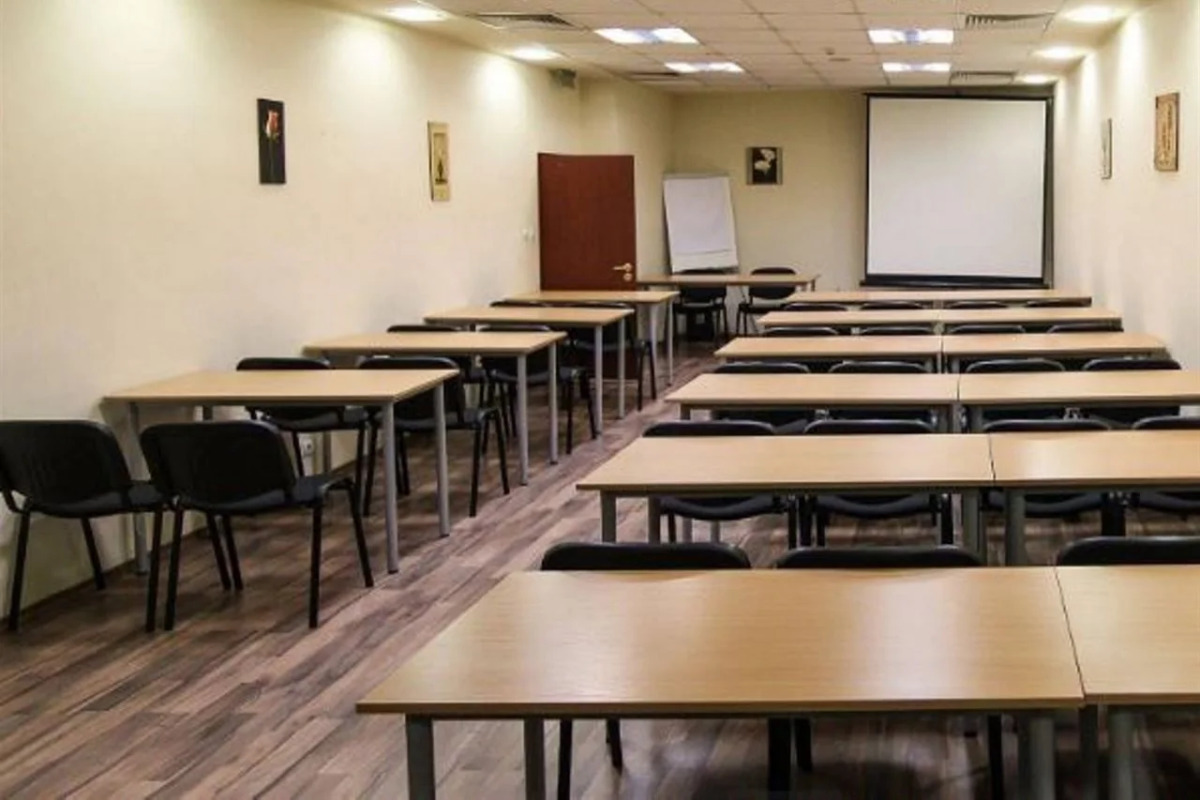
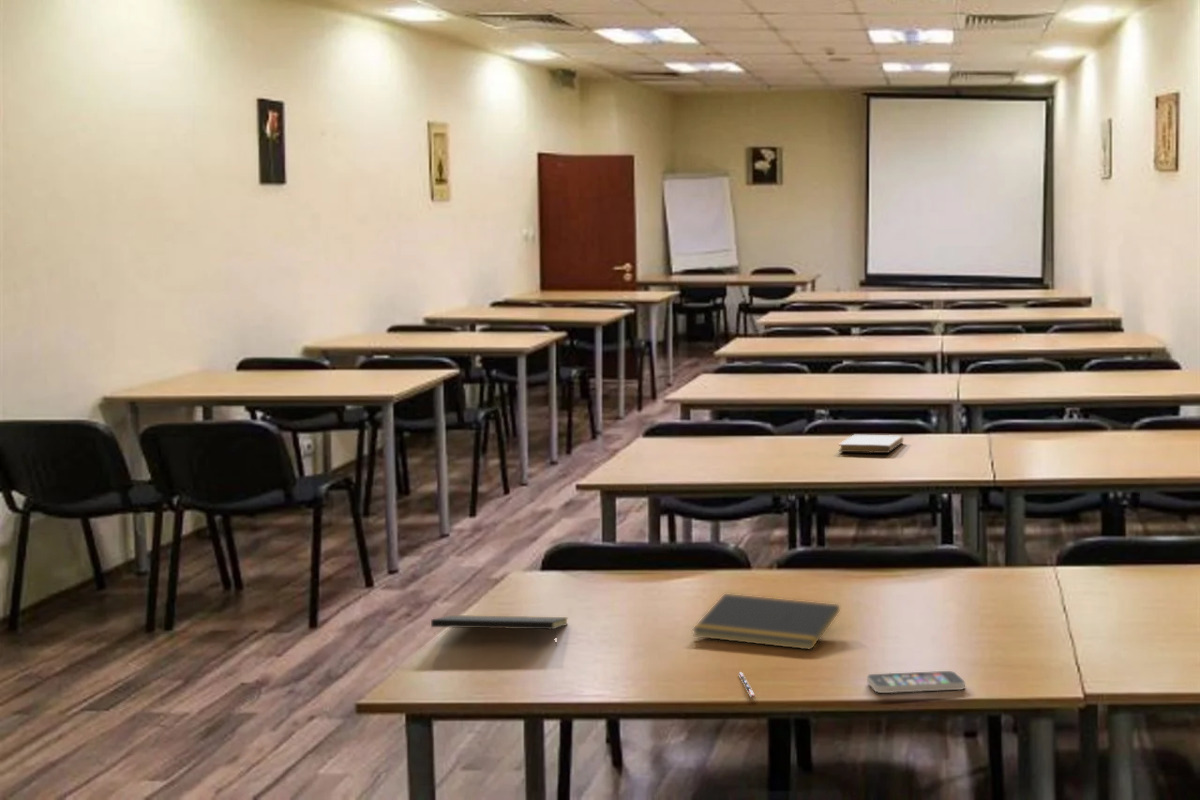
+ pen [737,671,756,699]
+ notebook [838,434,904,454]
+ notepad [430,614,569,646]
+ smartphone [866,670,966,694]
+ notepad [691,593,840,651]
